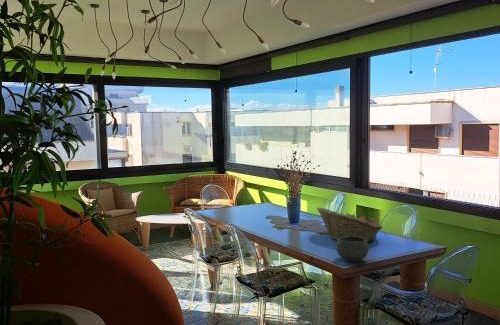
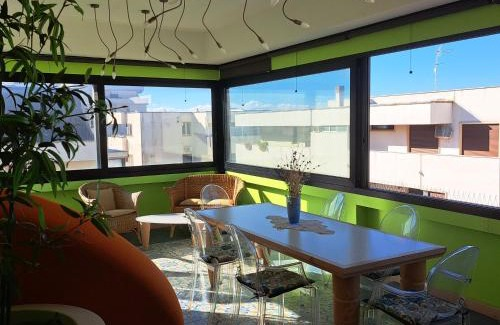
- fruit basket [316,206,384,244]
- bowl [335,236,370,263]
